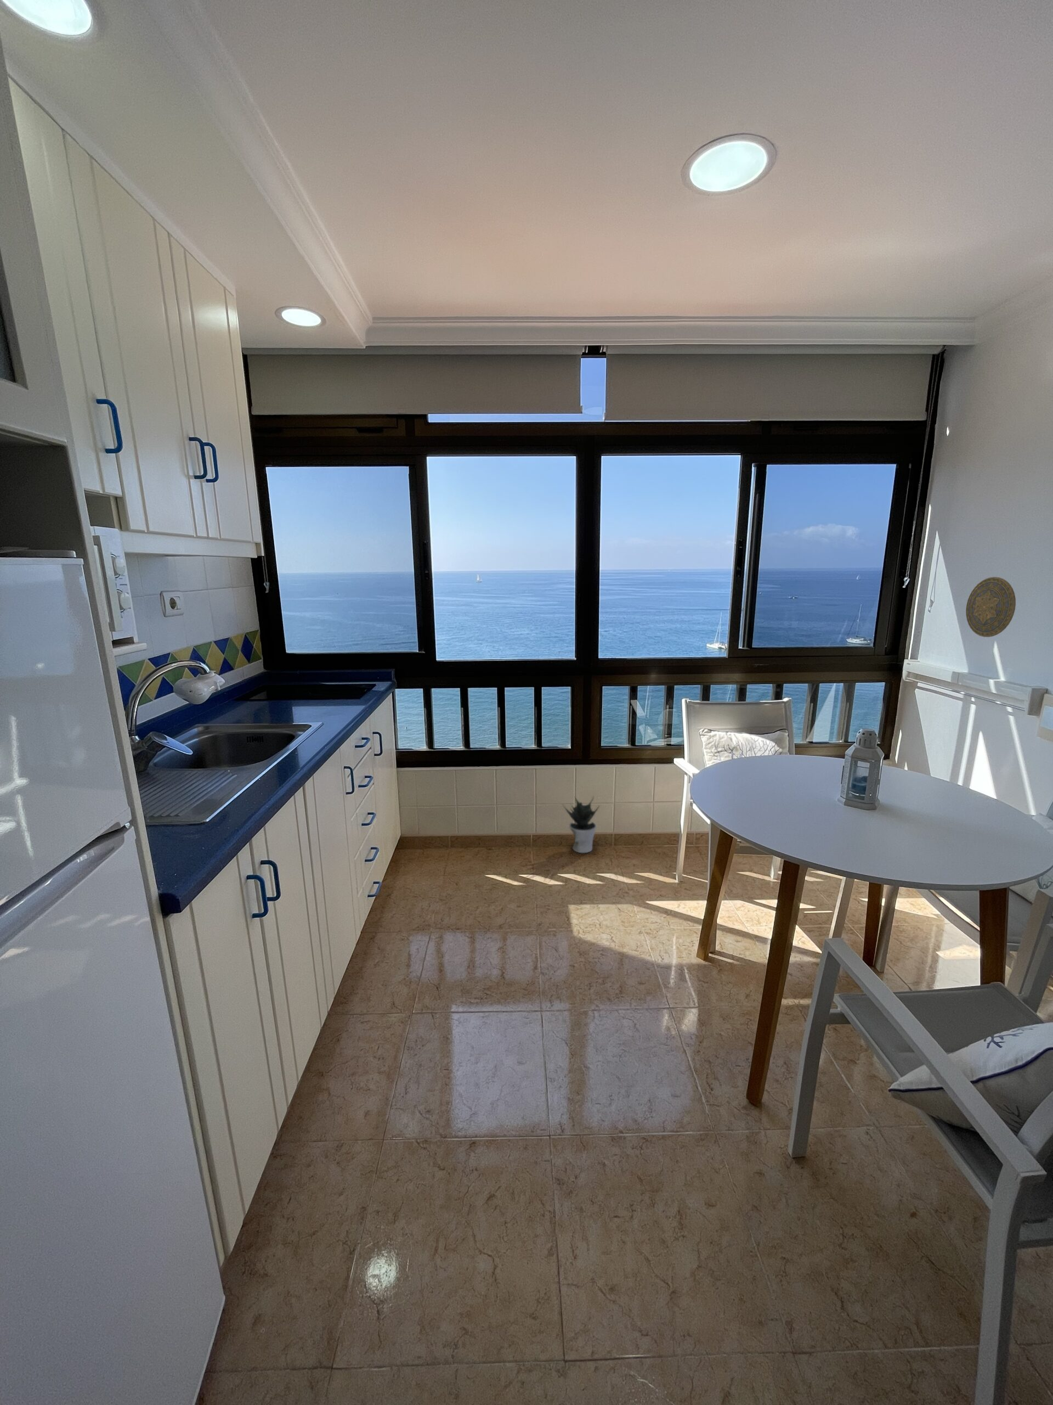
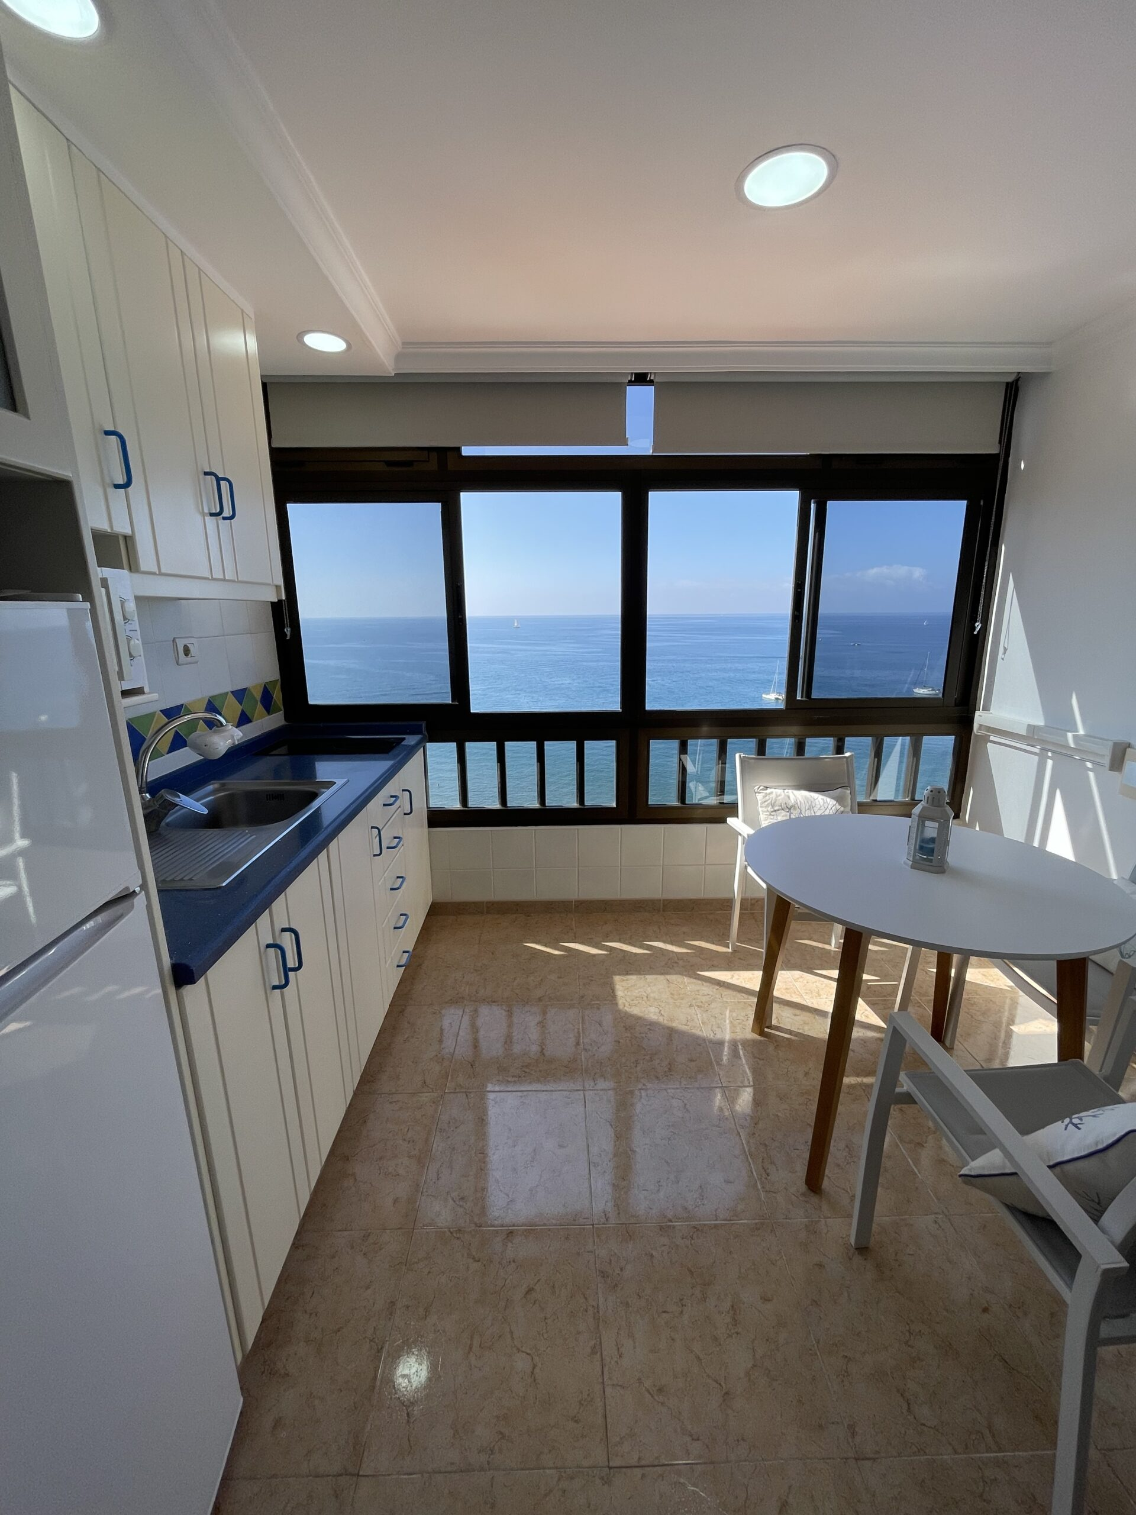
- potted plant [562,795,600,853]
- decorative plate [966,576,1016,637]
